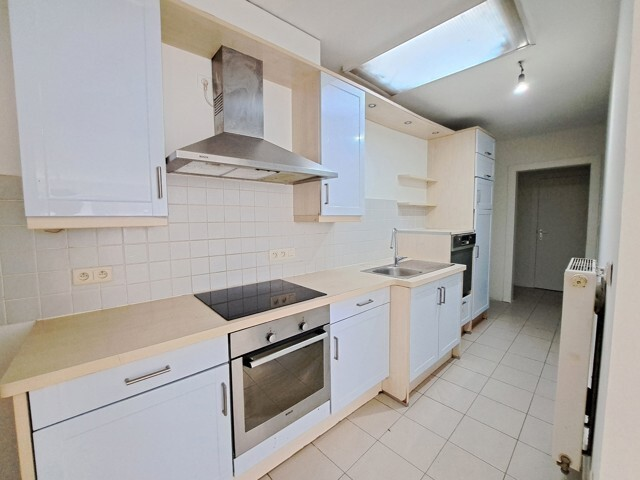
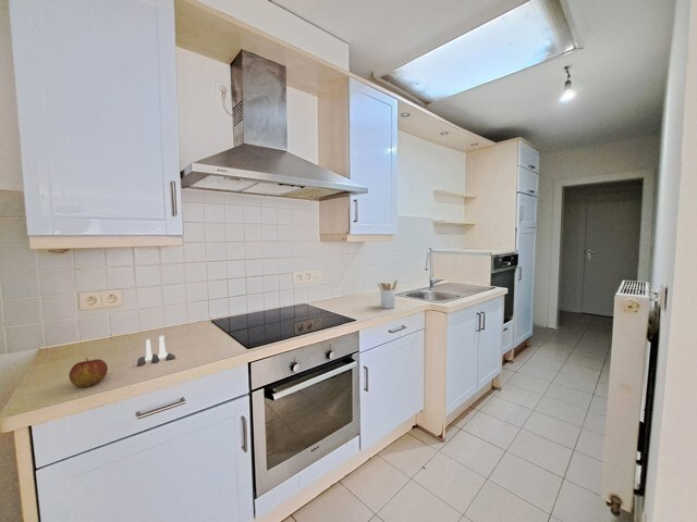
+ utensil holder [377,279,399,310]
+ apple [69,357,109,388]
+ salt and pepper shaker set [136,335,176,366]
